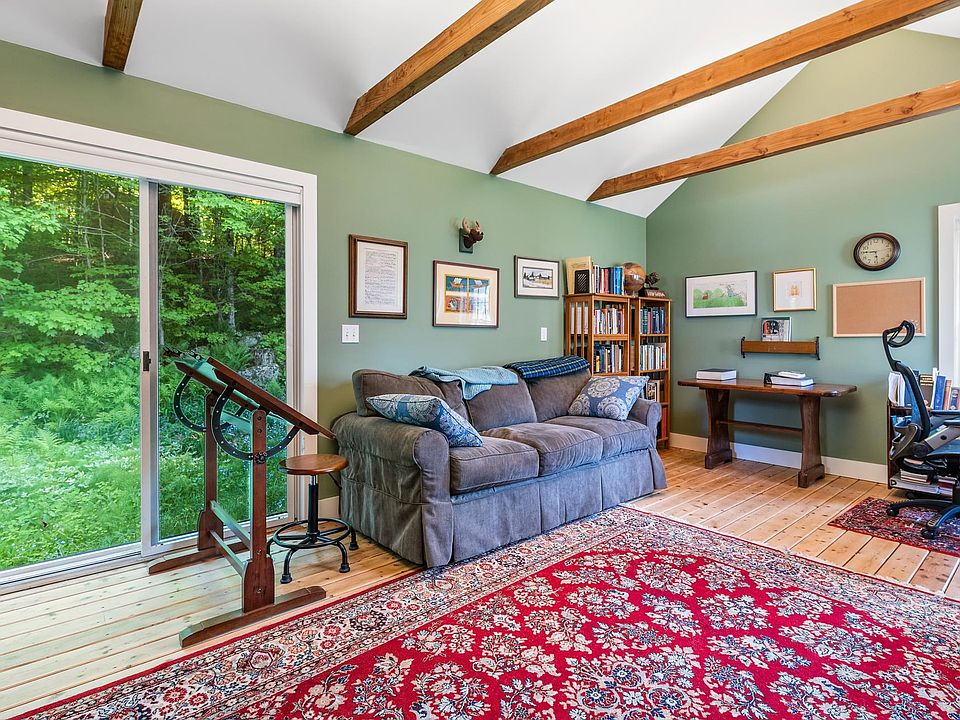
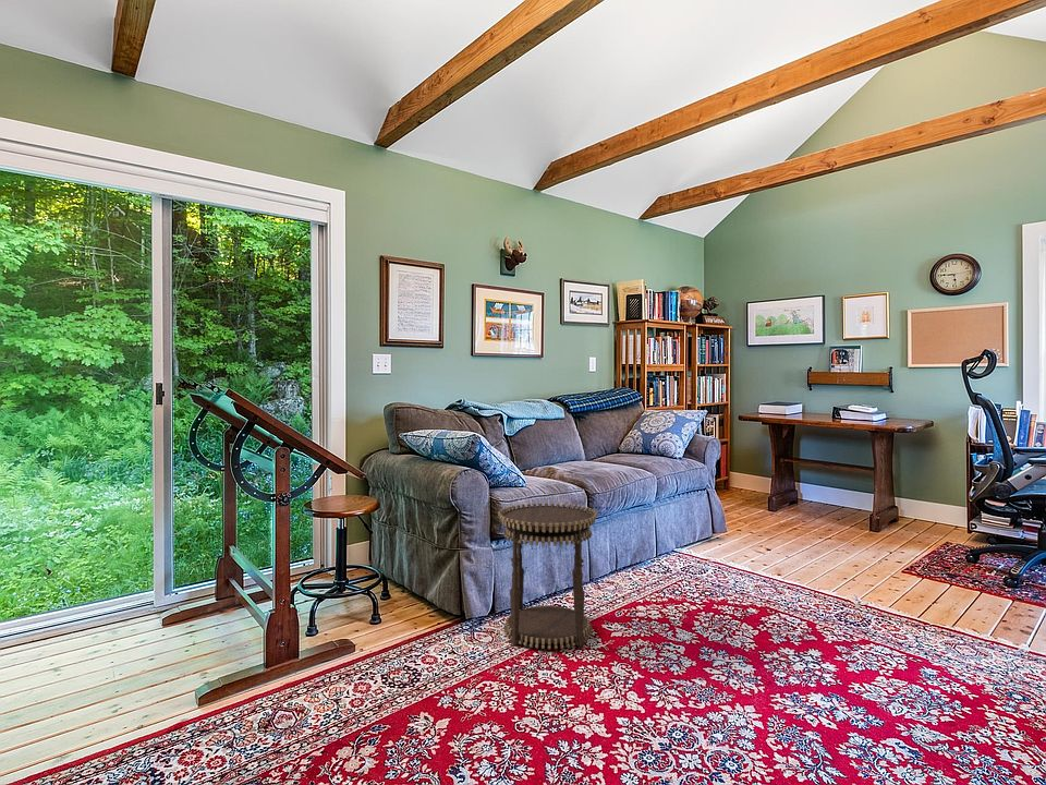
+ side table [497,502,598,650]
